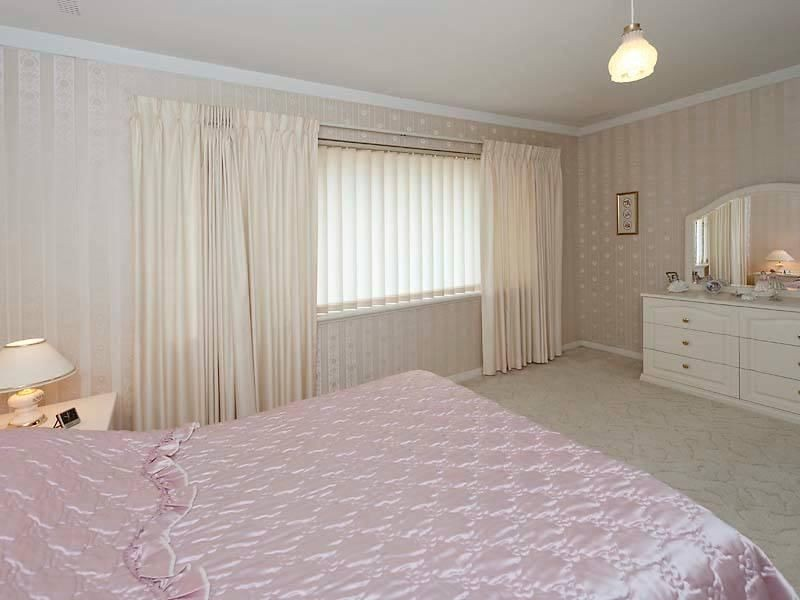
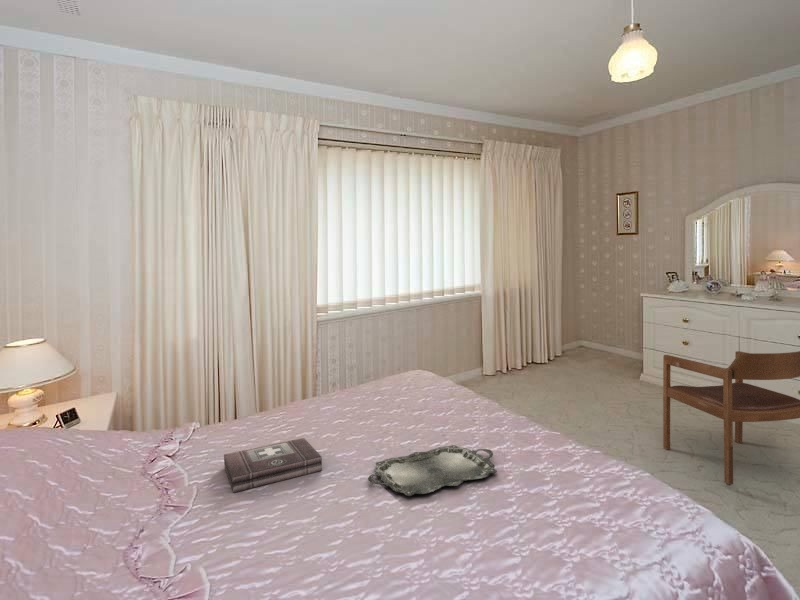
+ armchair [662,350,800,487]
+ serving tray [367,444,498,497]
+ first aid kit [223,437,323,494]
